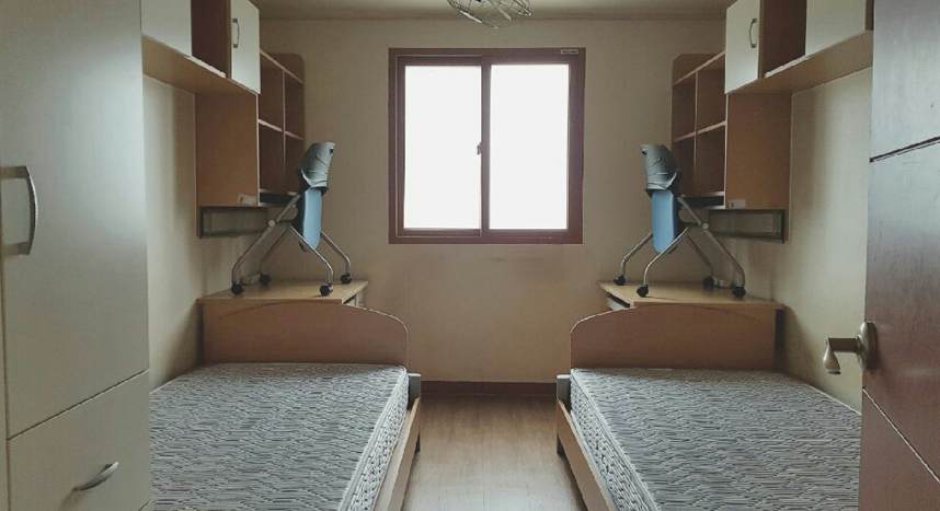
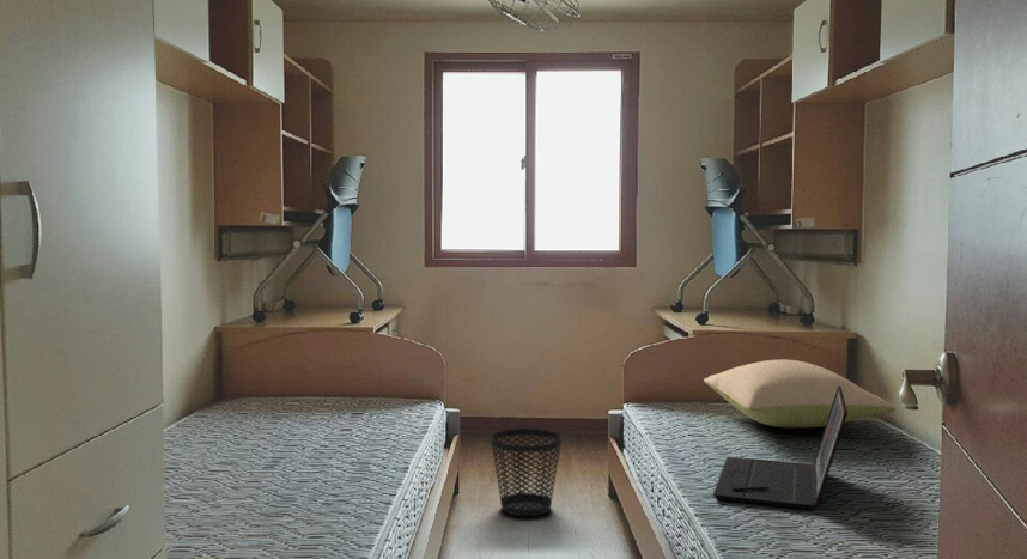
+ laptop [712,385,847,511]
+ pillow [703,359,897,429]
+ wastebasket [490,427,563,517]
